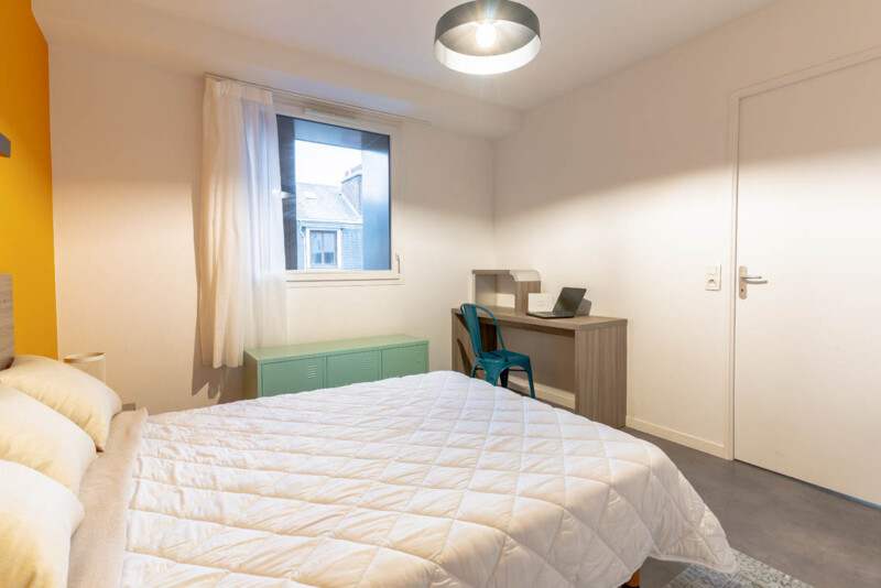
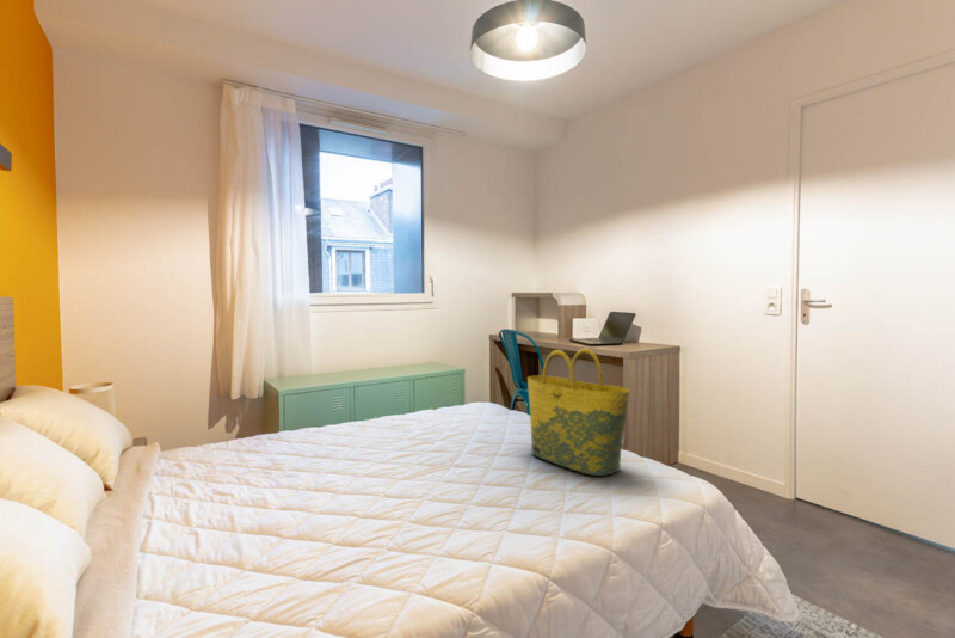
+ tote bag [526,346,631,477]
